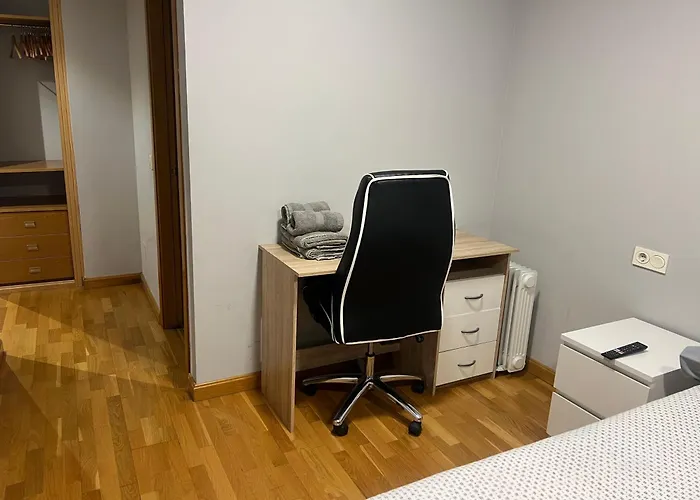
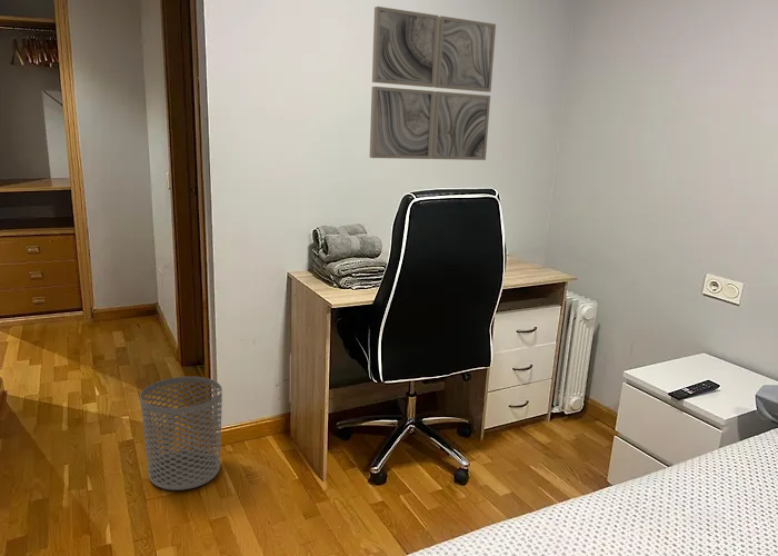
+ wall art [369,6,497,161]
+ waste bin [139,376,223,492]
